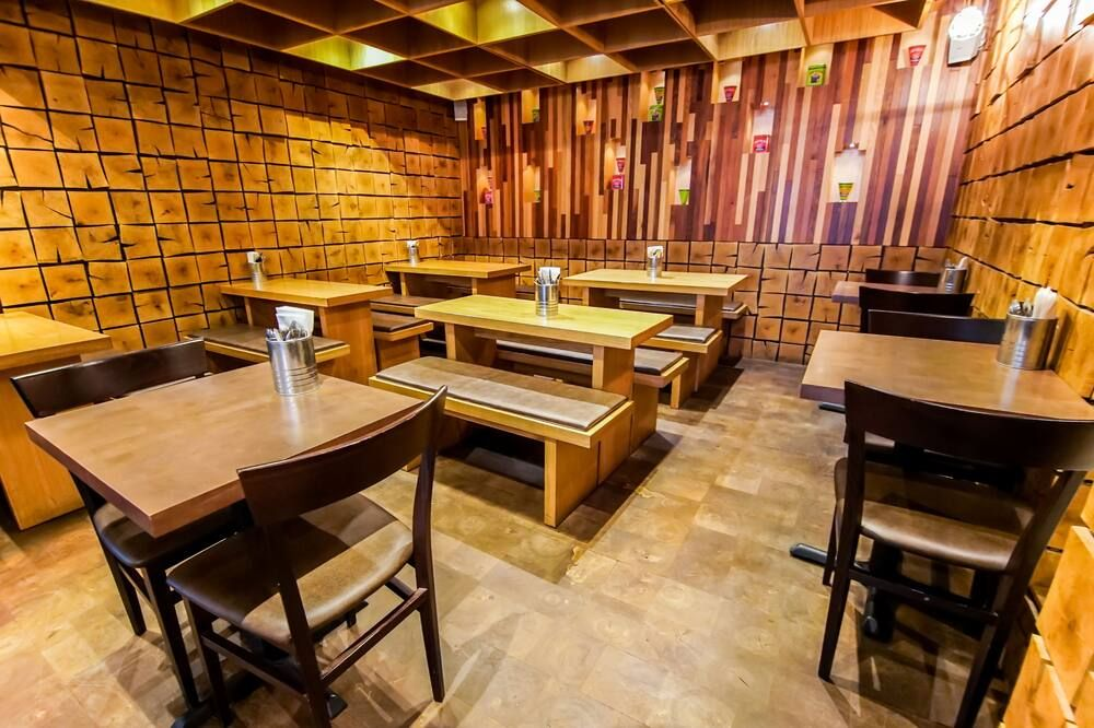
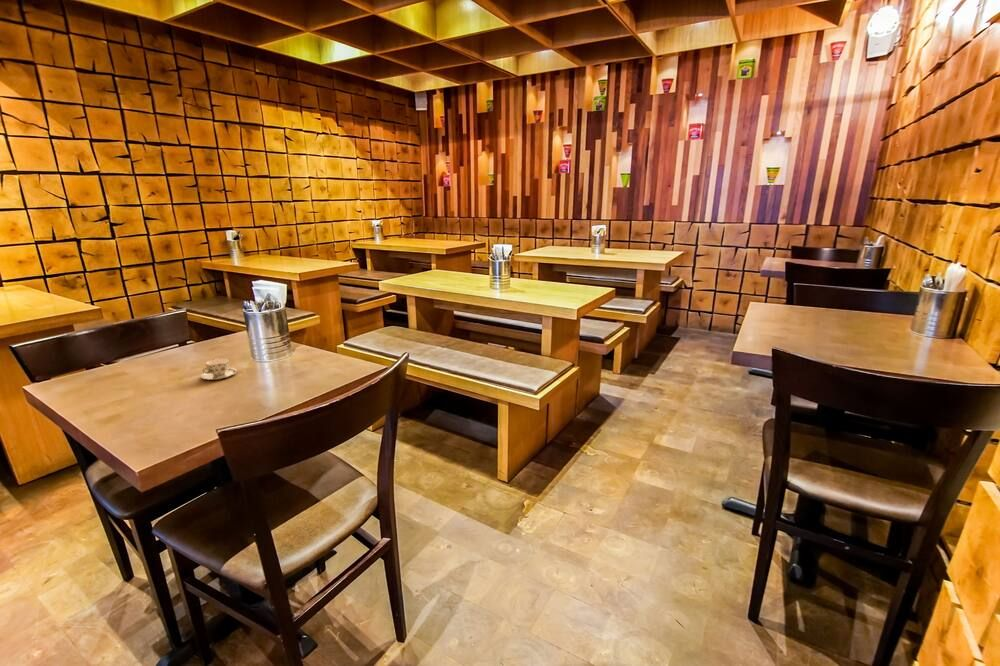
+ teacup [200,357,238,381]
